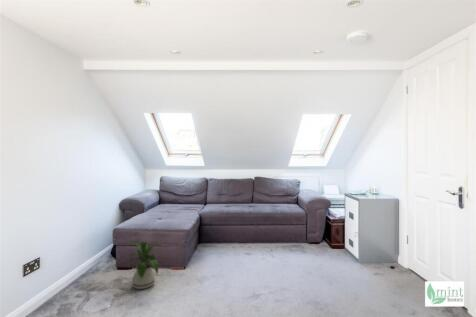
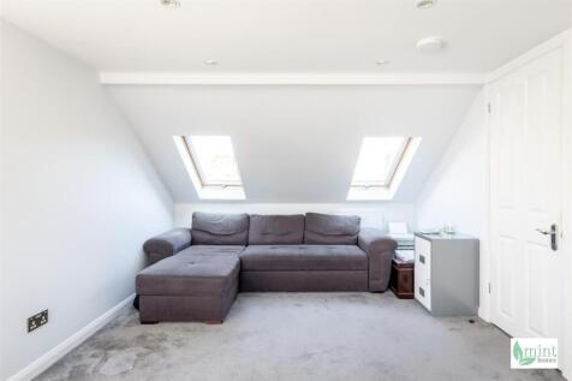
- house plant [123,240,167,290]
